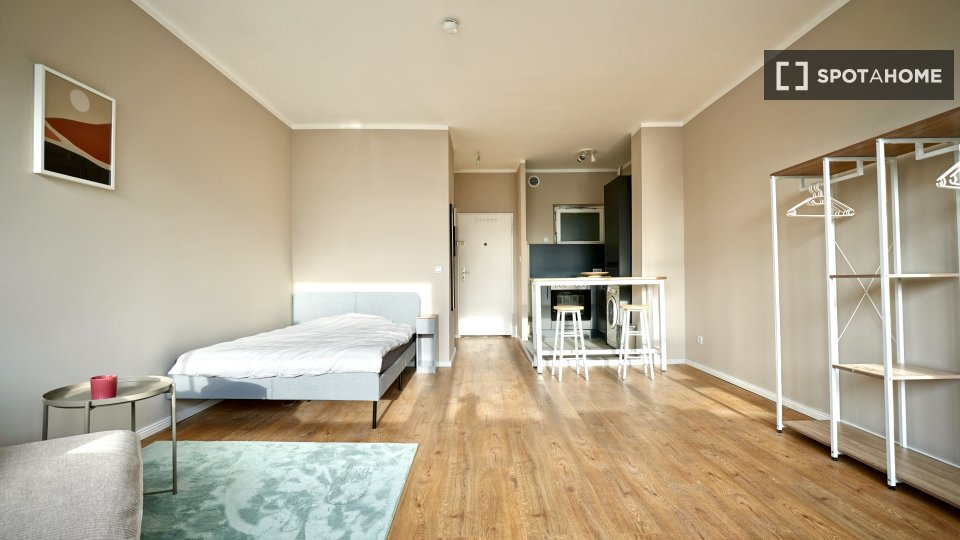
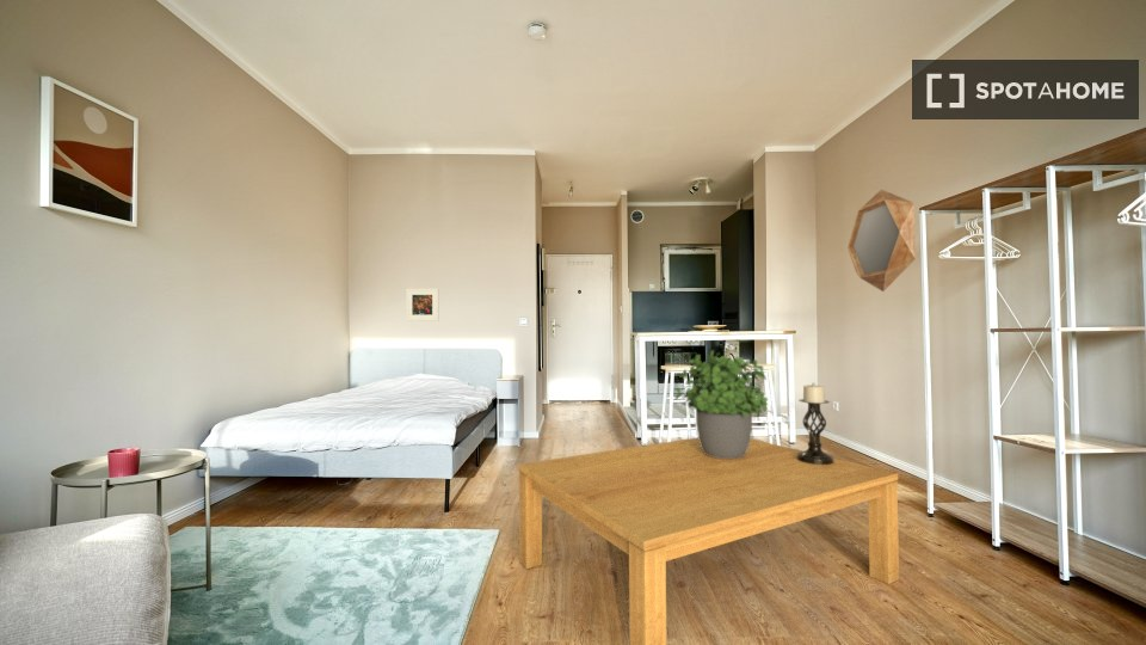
+ potted plant [674,349,769,459]
+ candle holder [796,382,834,465]
+ home mirror [846,189,917,293]
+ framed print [405,288,440,322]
+ coffee table [517,436,900,645]
